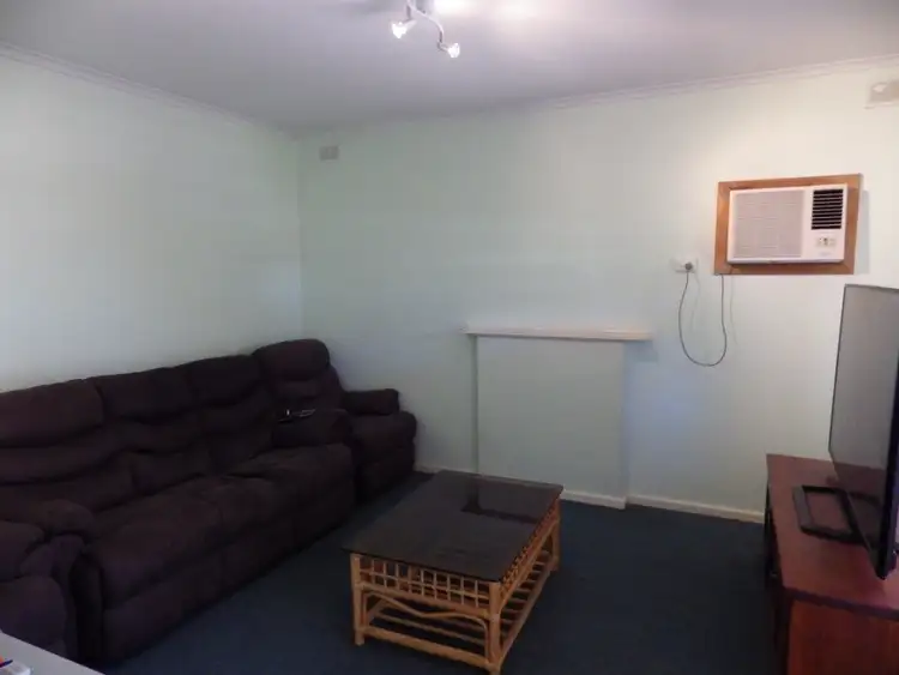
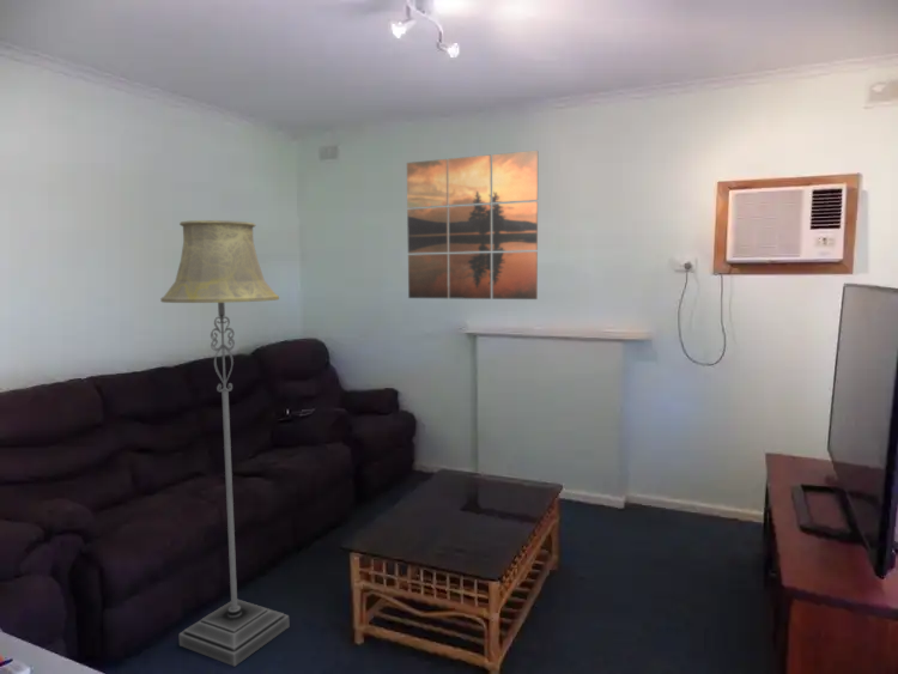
+ wall art [406,150,539,300]
+ floor lamp [159,219,290,667]
